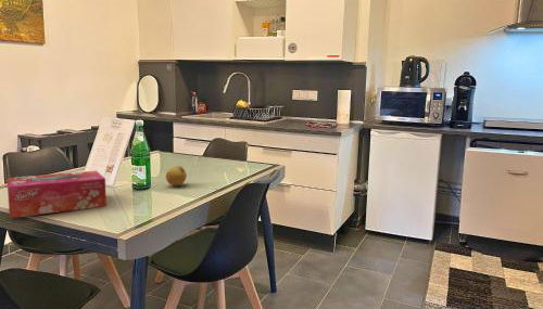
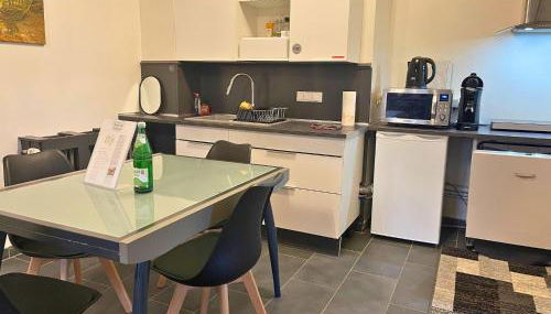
- fruit [165,165,188,188]
- tissue box [5,170,108,219]
